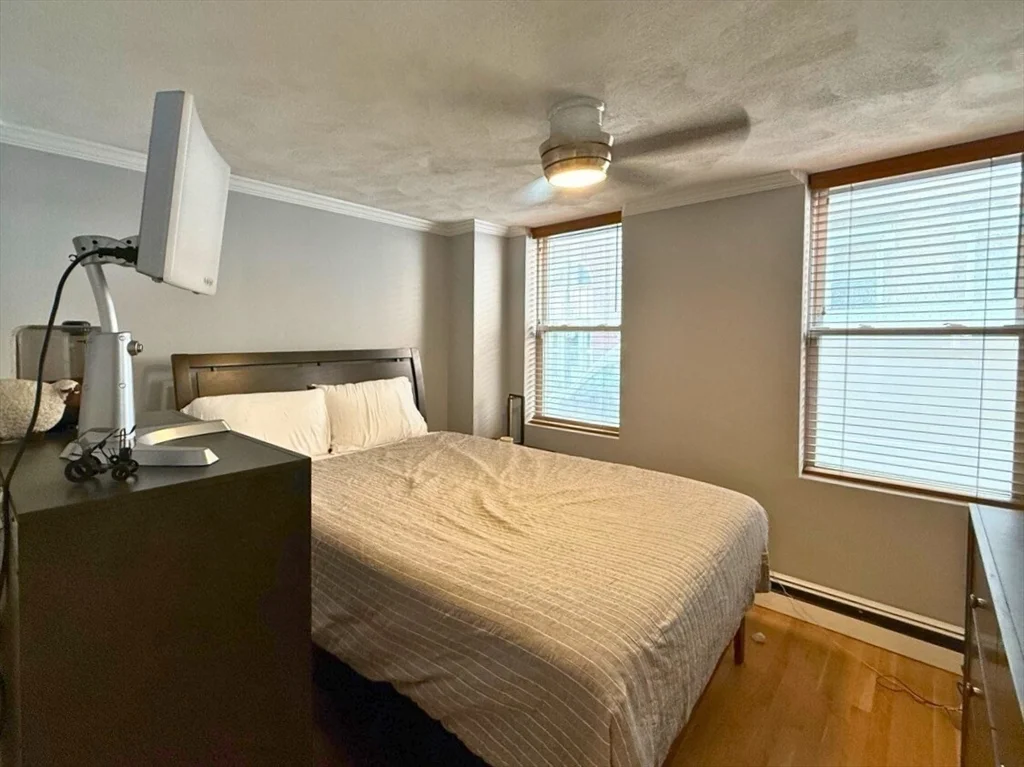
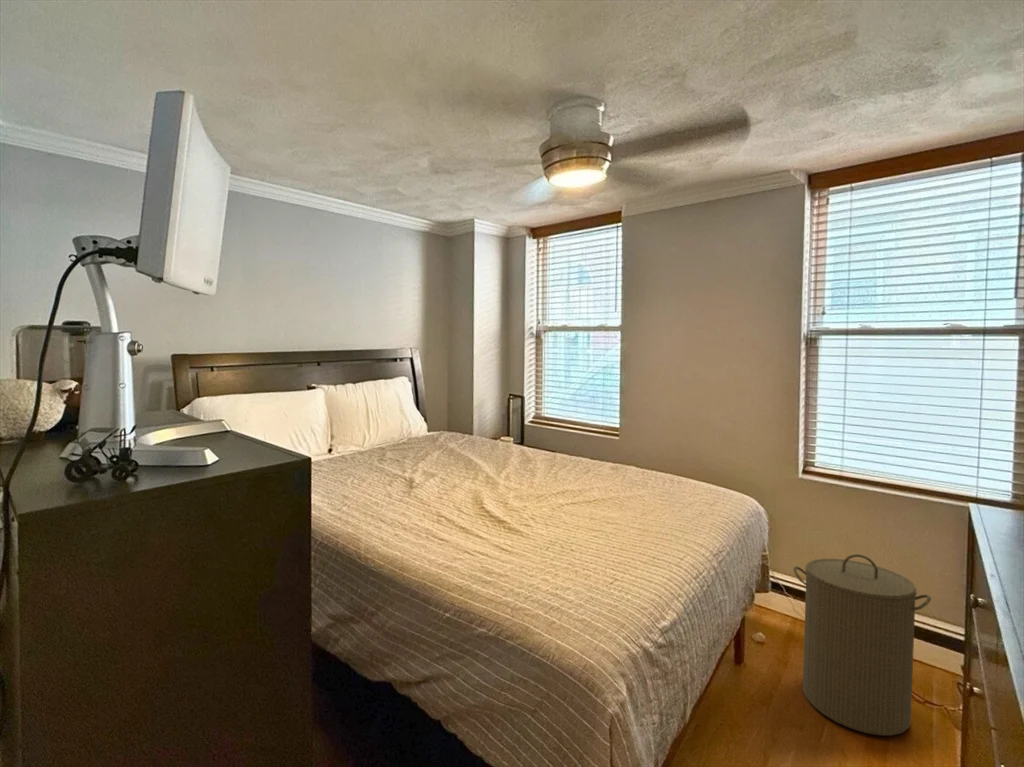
+ laundry hamper [792,553,932,737]
